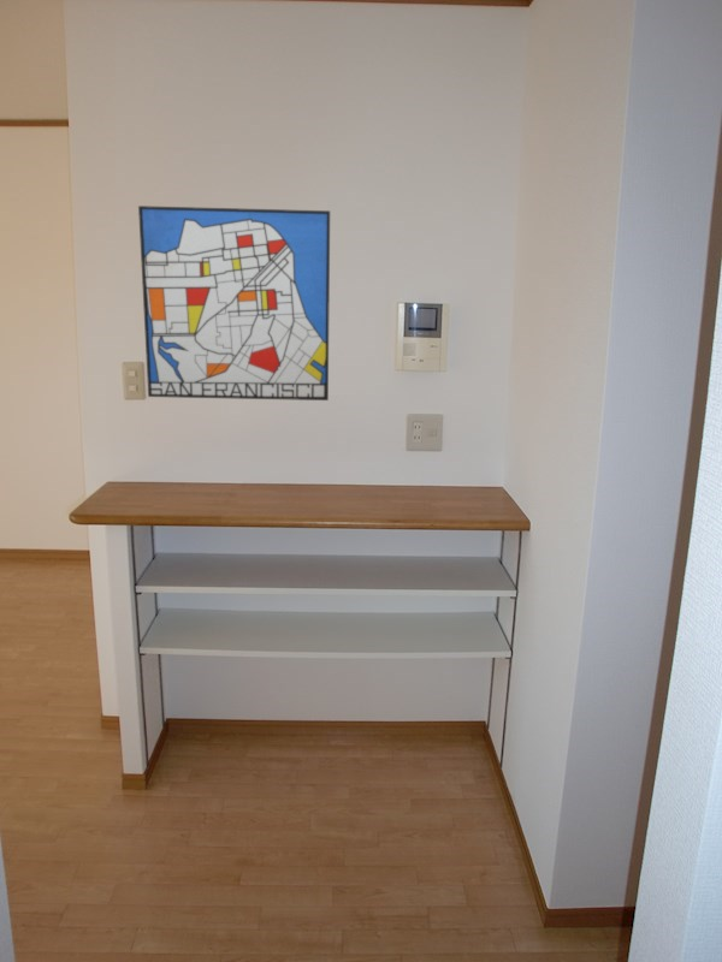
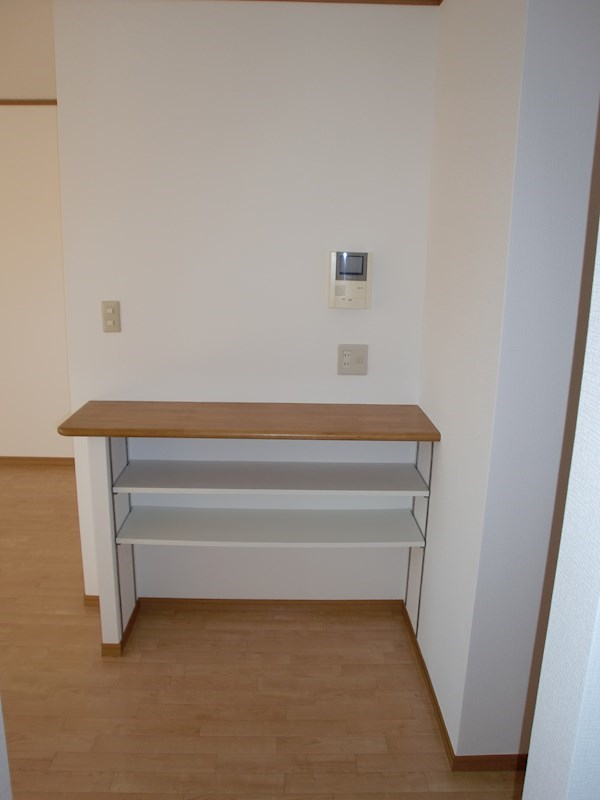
- wall art [137,204,331,402]
